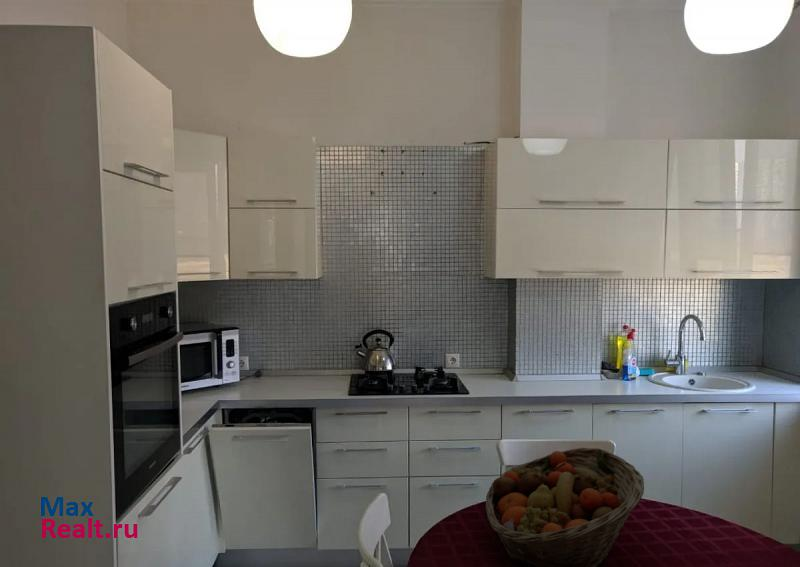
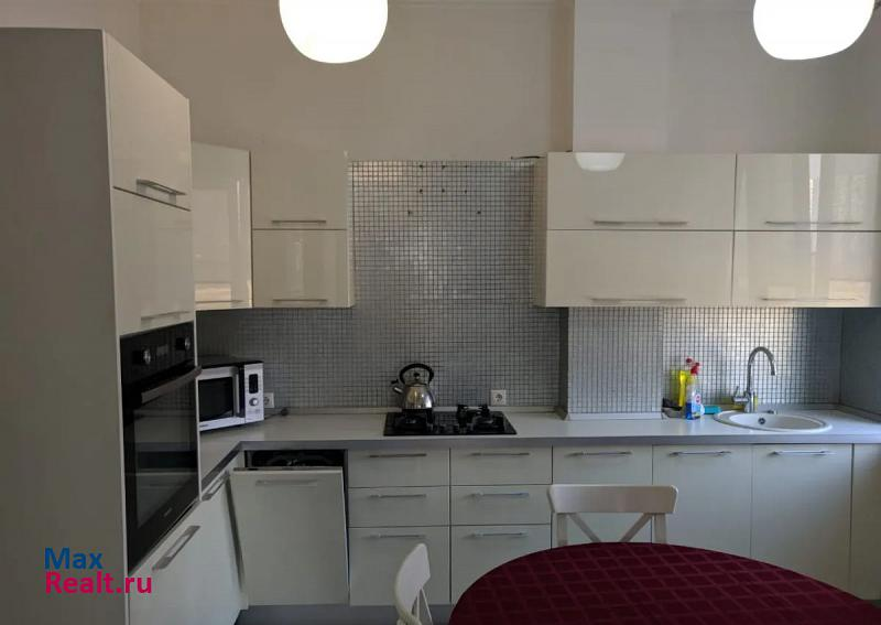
- fruit basket [485,447,645,567]
